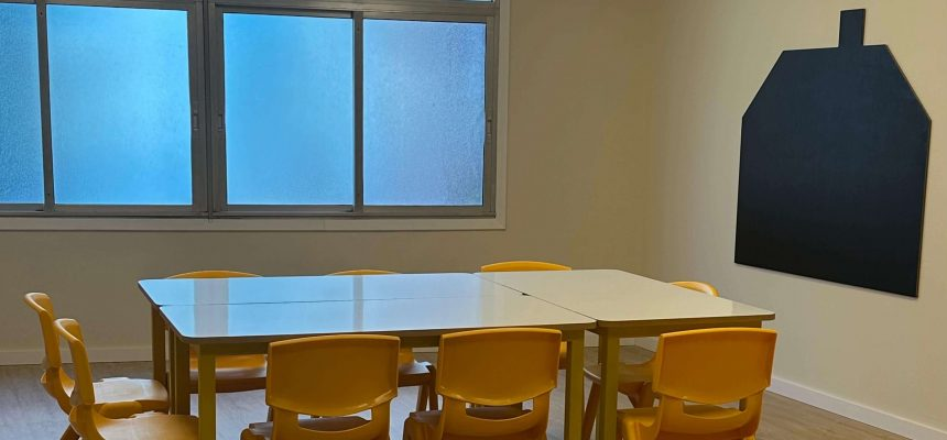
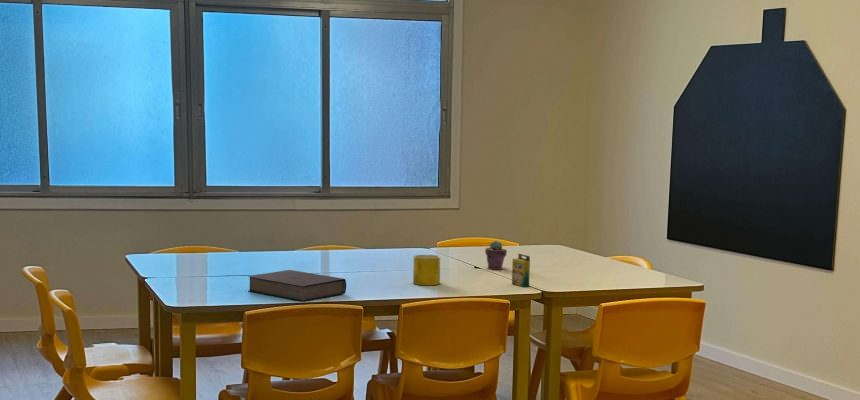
+ book [247,269,347,303]
+ crayon box [511,253,531,288]
+ potted succulent [484,240,508,271]
+ cup [412,254,441,286]
